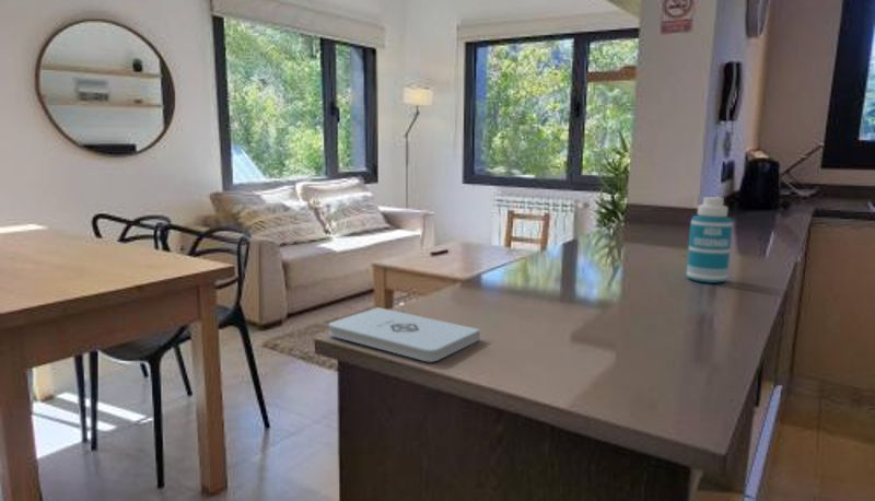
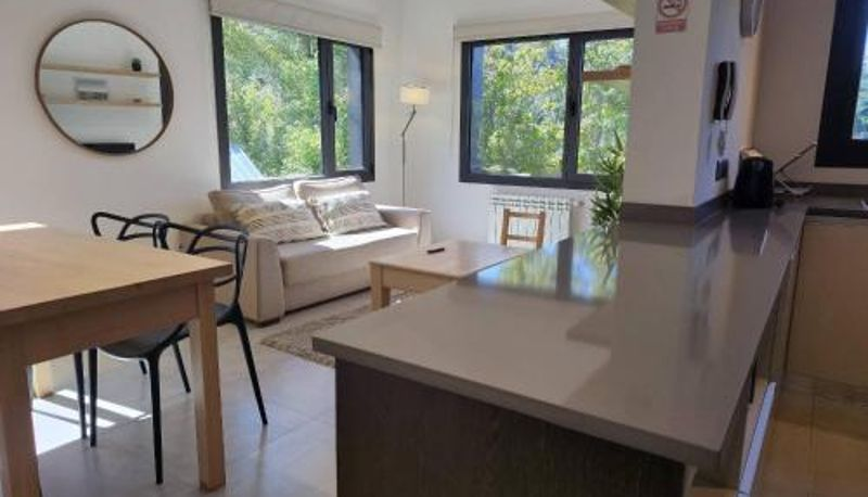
- notepad [328,306,481,363]
- bottle [685,196,734,284]
